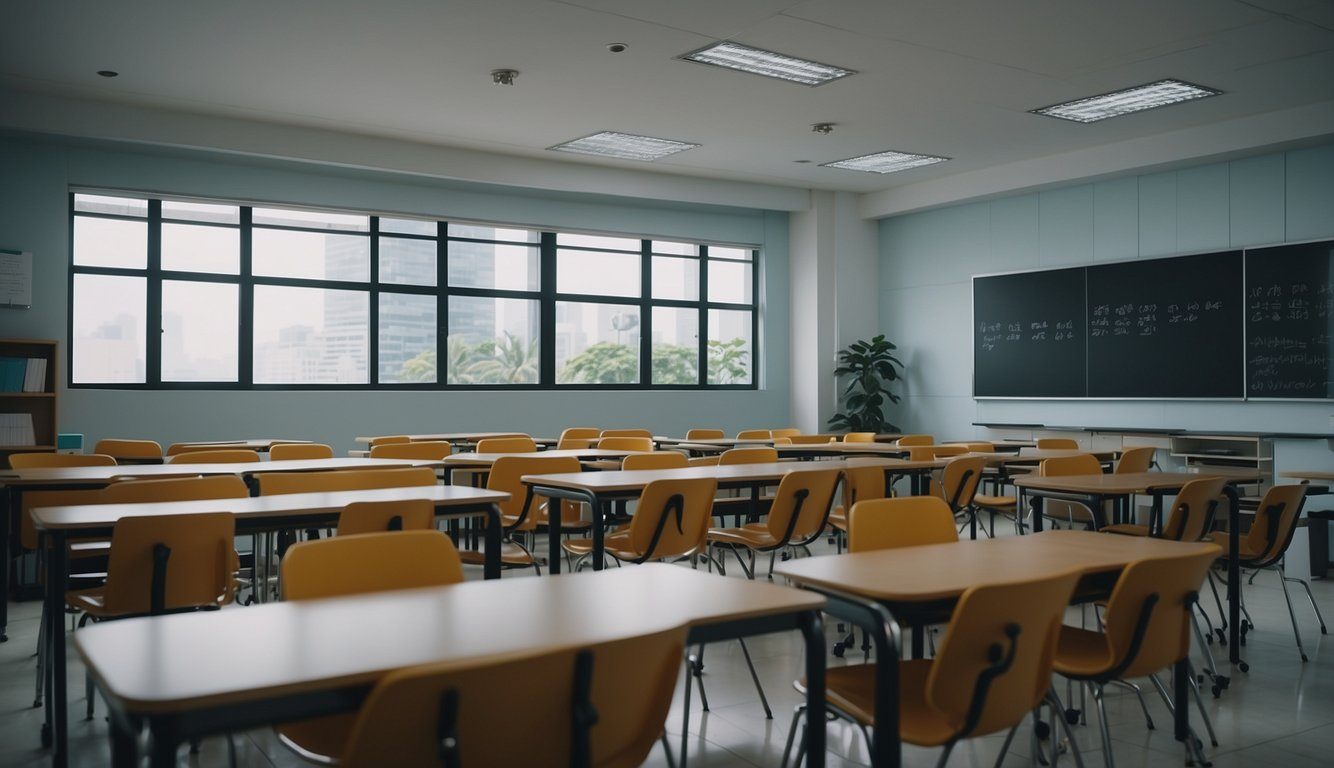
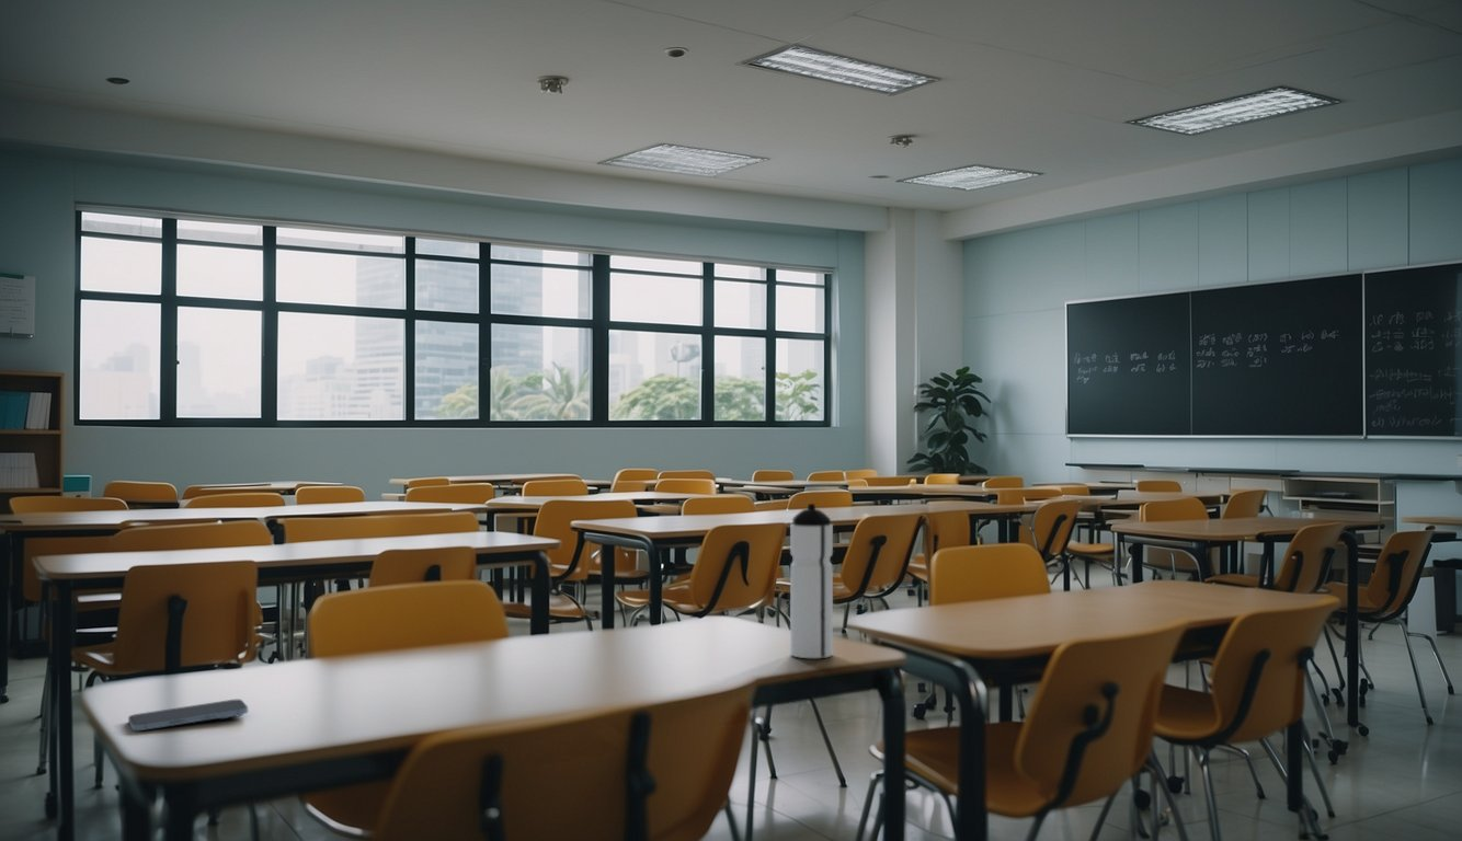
+ water bottle [789,503,834,659]
+ smartphone [127,699,249,731]
